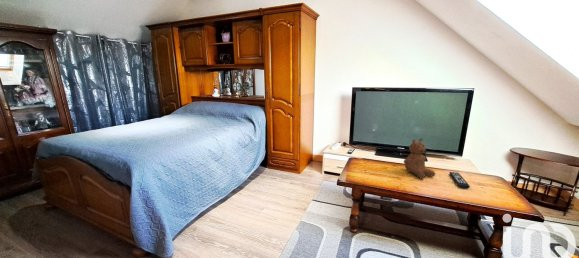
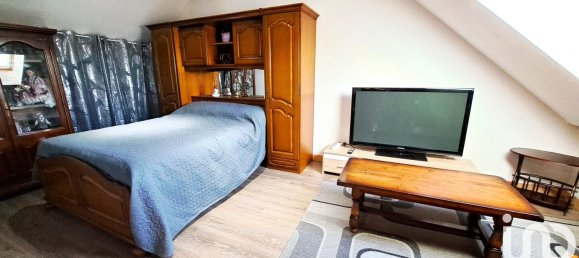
- teddy bear [403,137,436,180]
- remote control [448,171,471,189]
